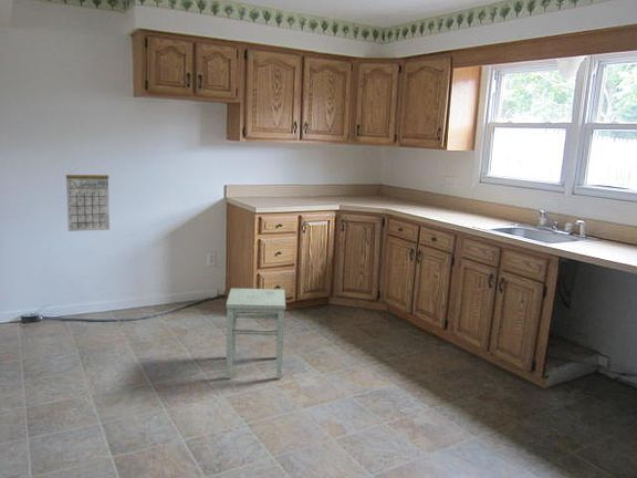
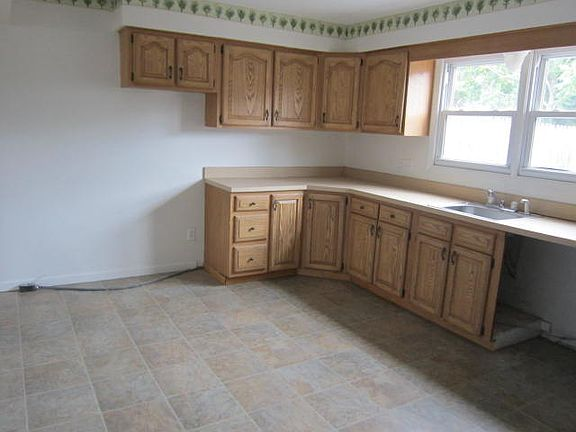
- calendar [65,166,111,232]
- stool [224,287,286,381]
